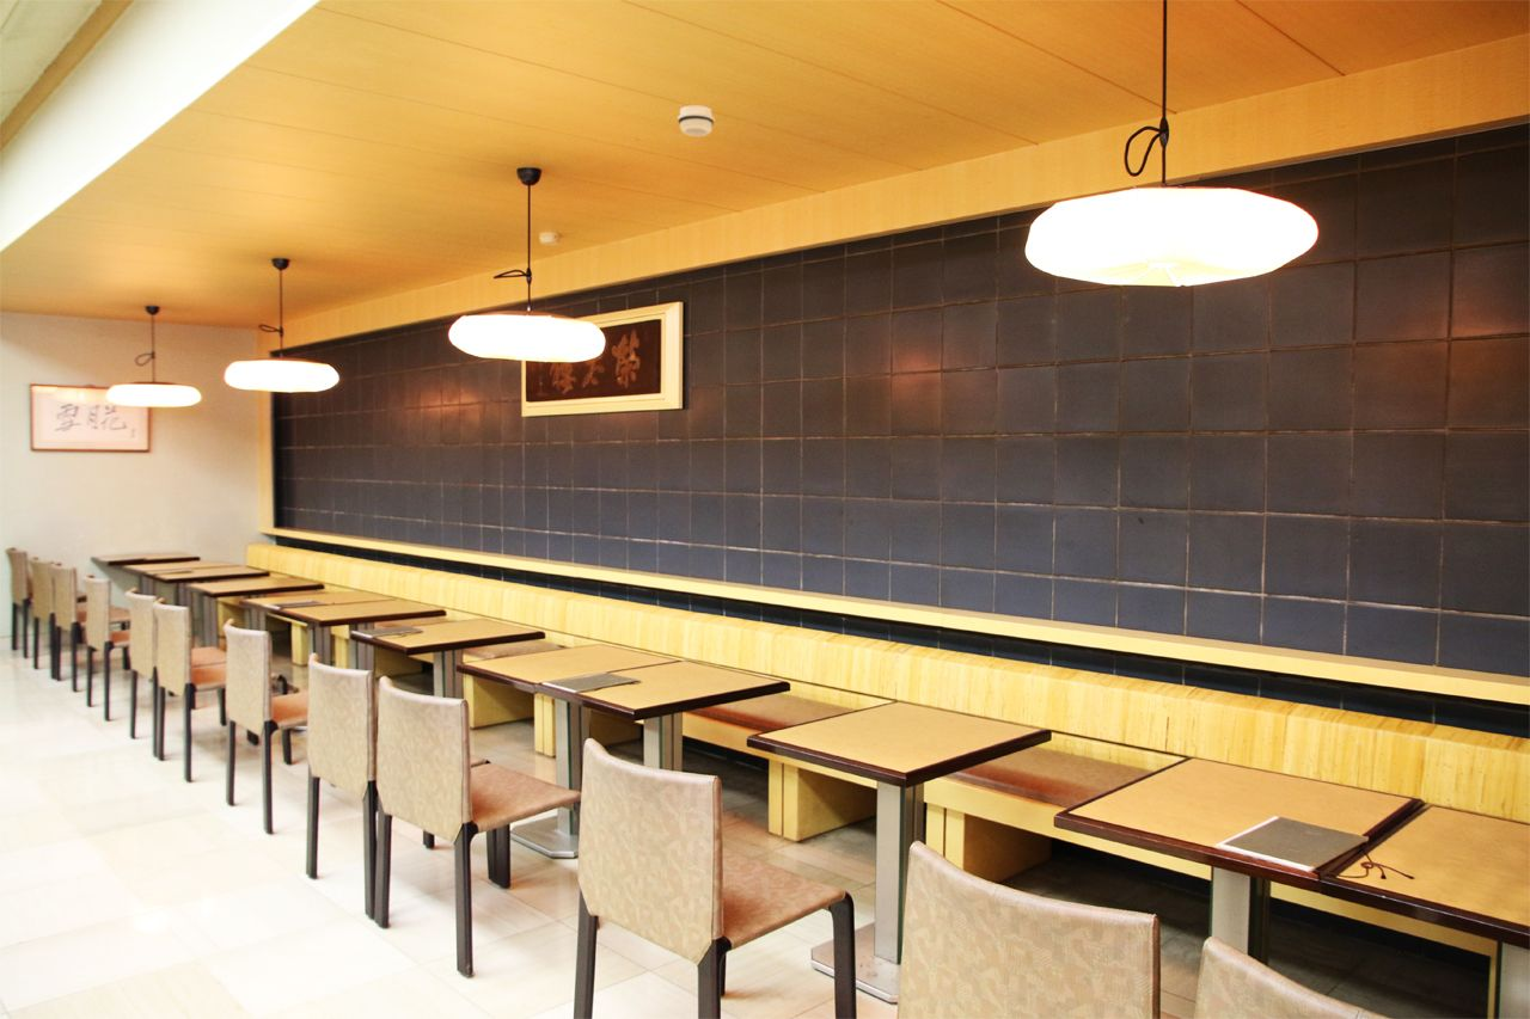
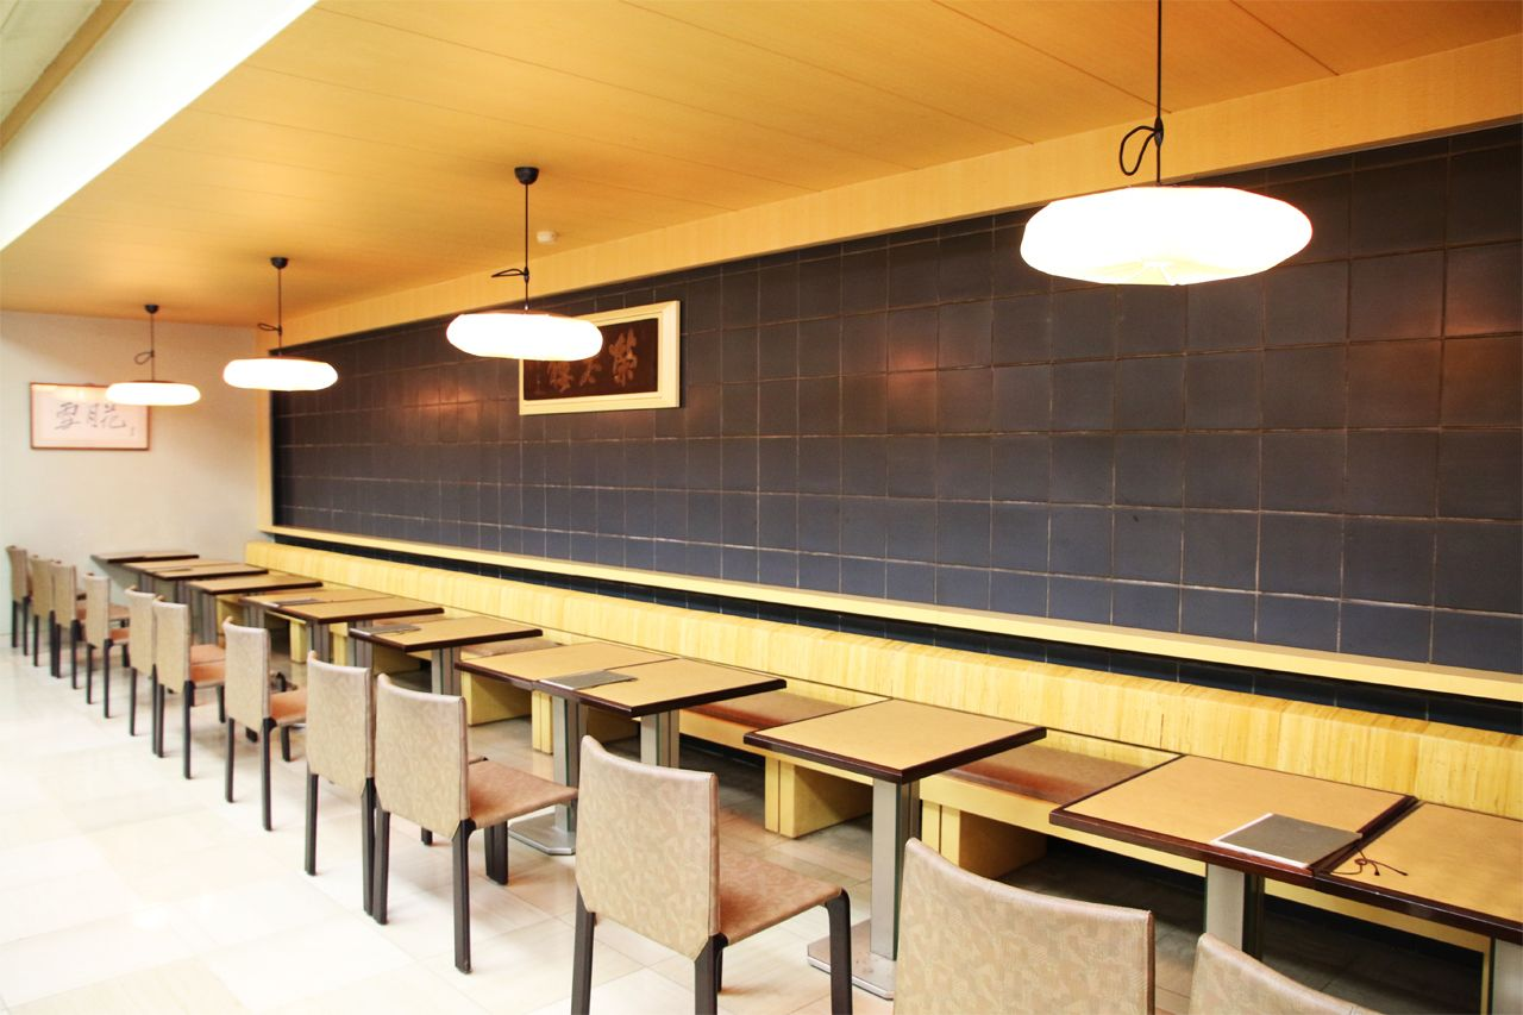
- smoke detector [677,104,716,137]
